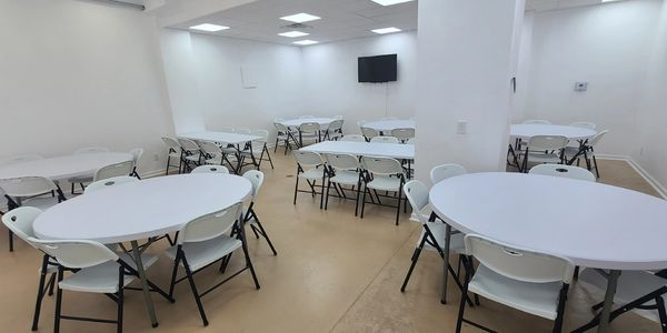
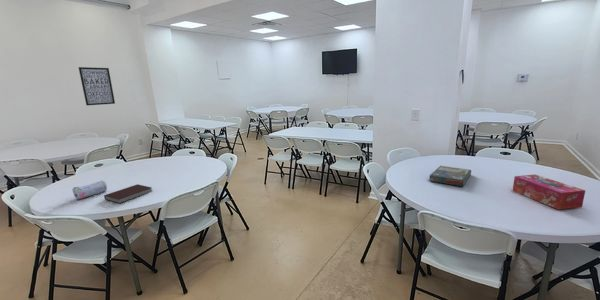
+ pencil case [71,179,108,200]
+ wall art [77,66,116,106]
+ tissue box [512,174,587,211]
+ board game [428,165,472,187]
+ notebook [103,183,153,204]
